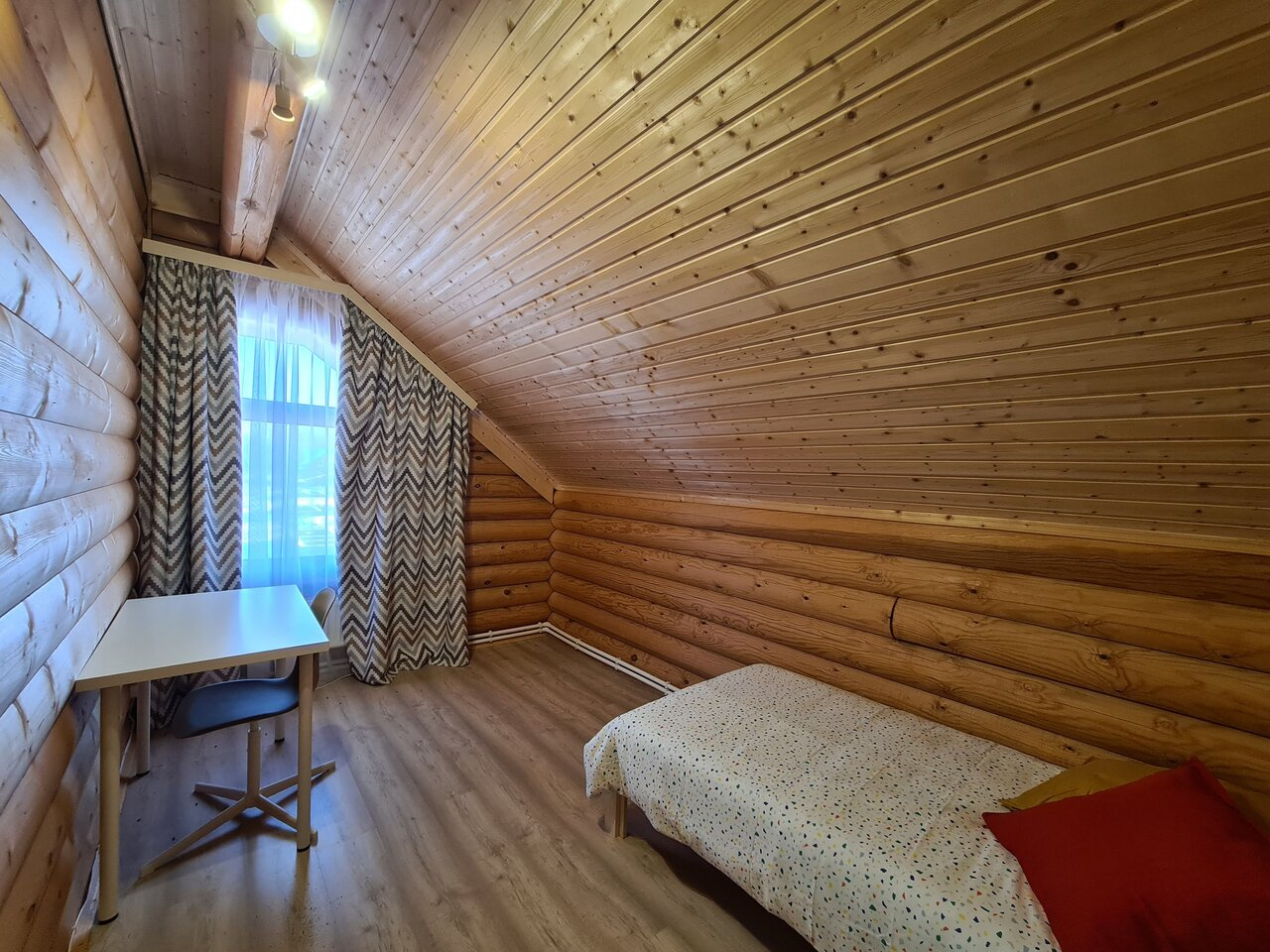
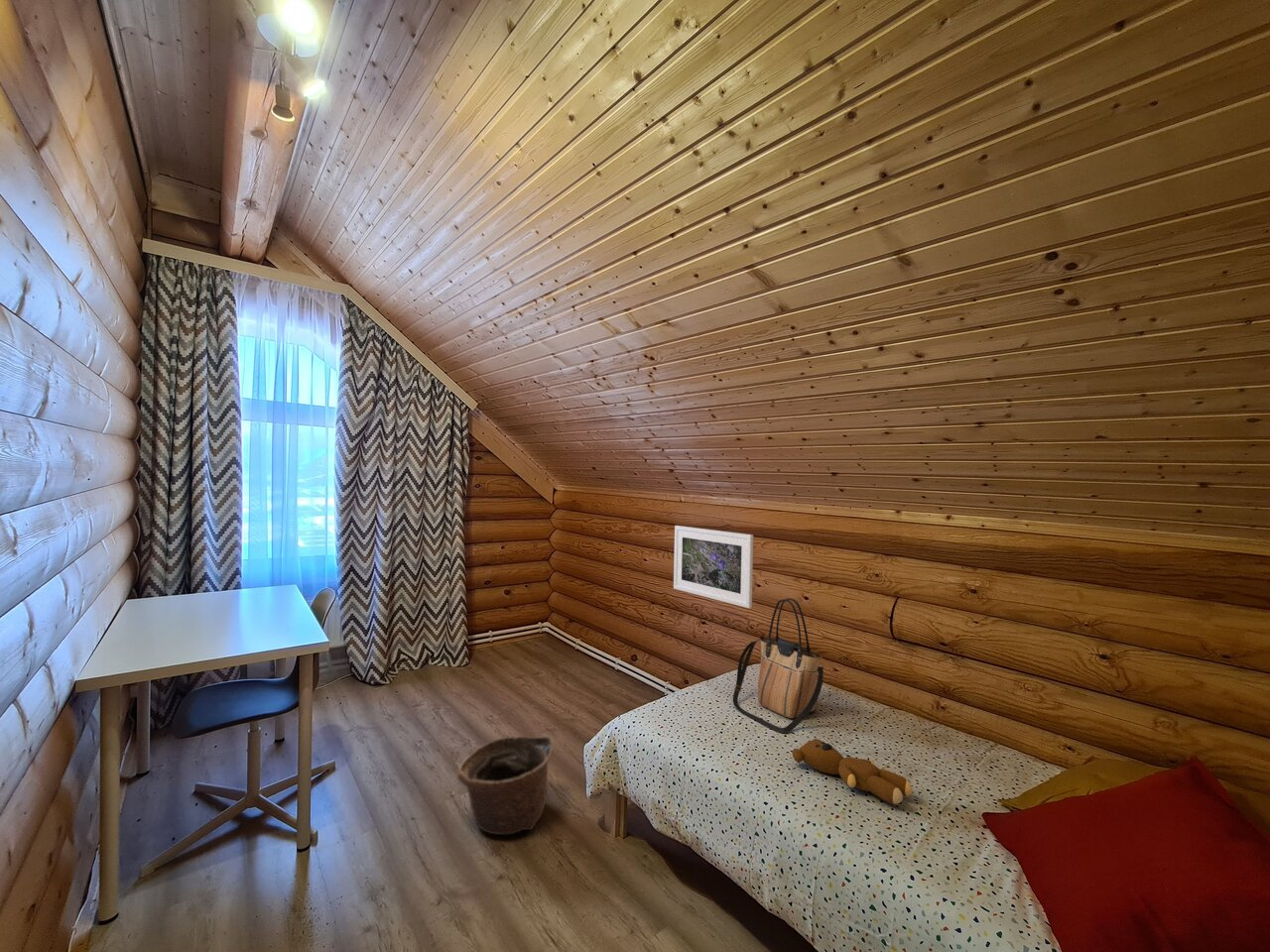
+ teddy bear [792,738,913,805]
+ tote bag [732,597,826,734]
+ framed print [673,525,754,609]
+ basket [456,736,554,836]
